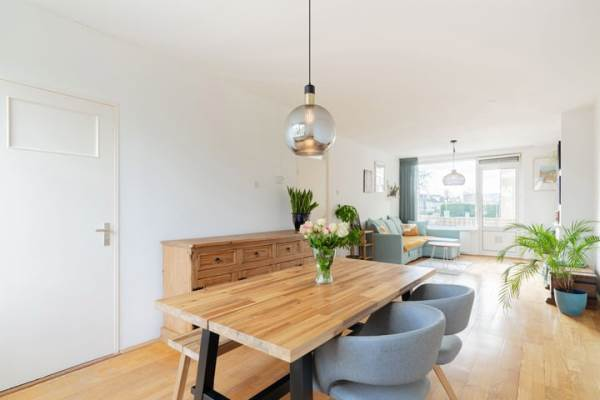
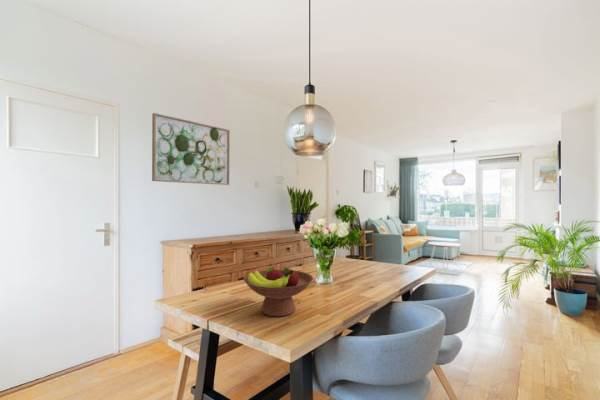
+ fruit bowl [243,266,314,318]
+ wall art [151,112,231,186]
